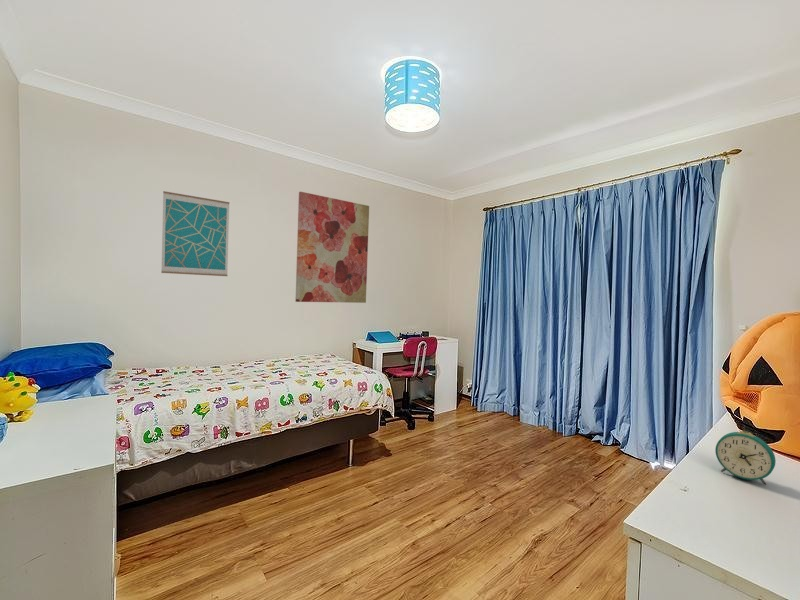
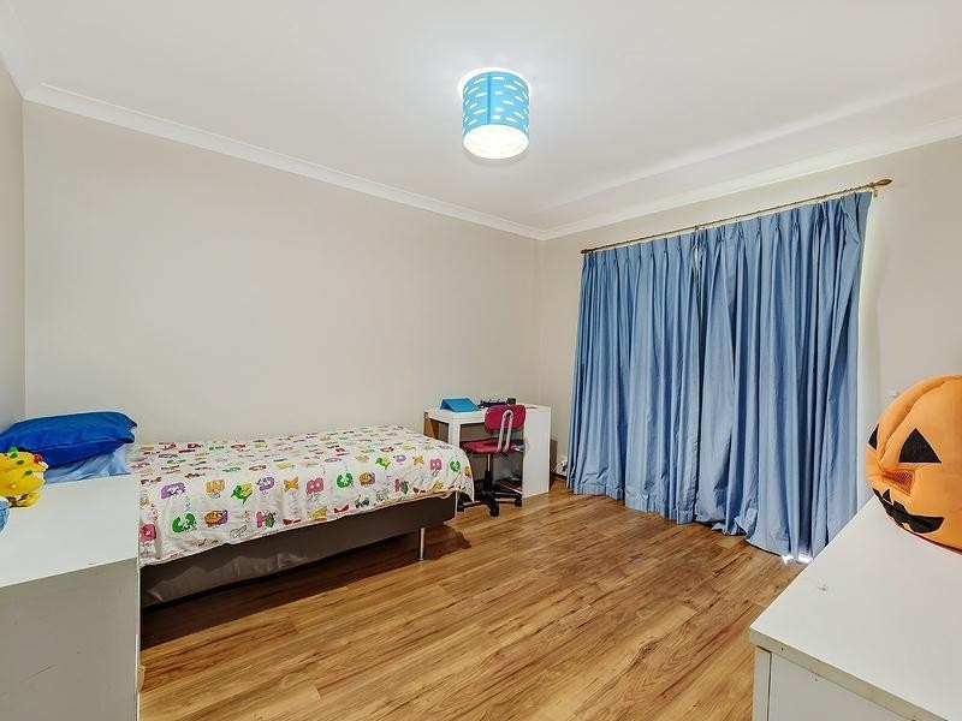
- wall art [160,190,230,277]
- alarm clock [714,430,777,486]
- wall art [295,191,370,304]
